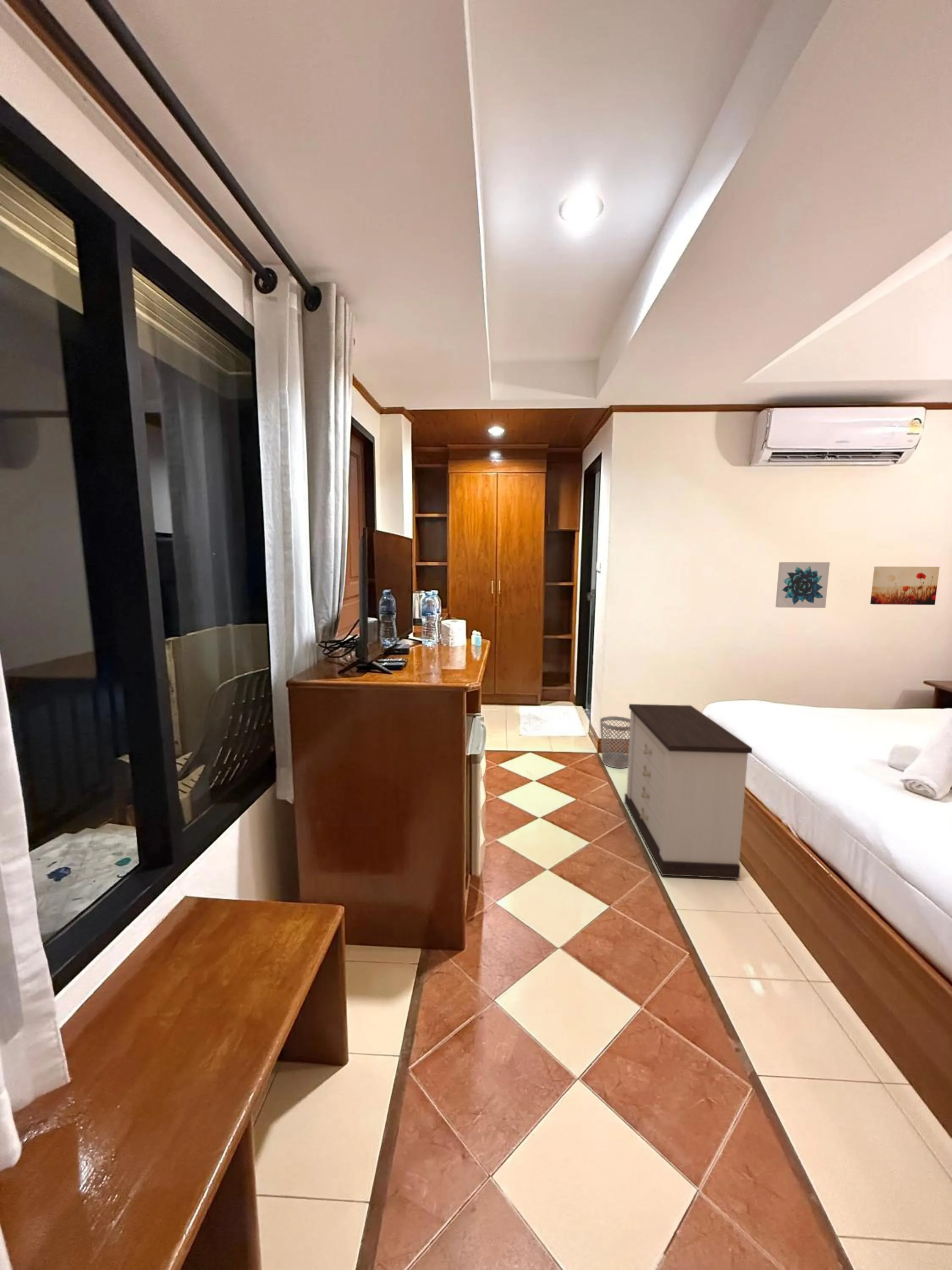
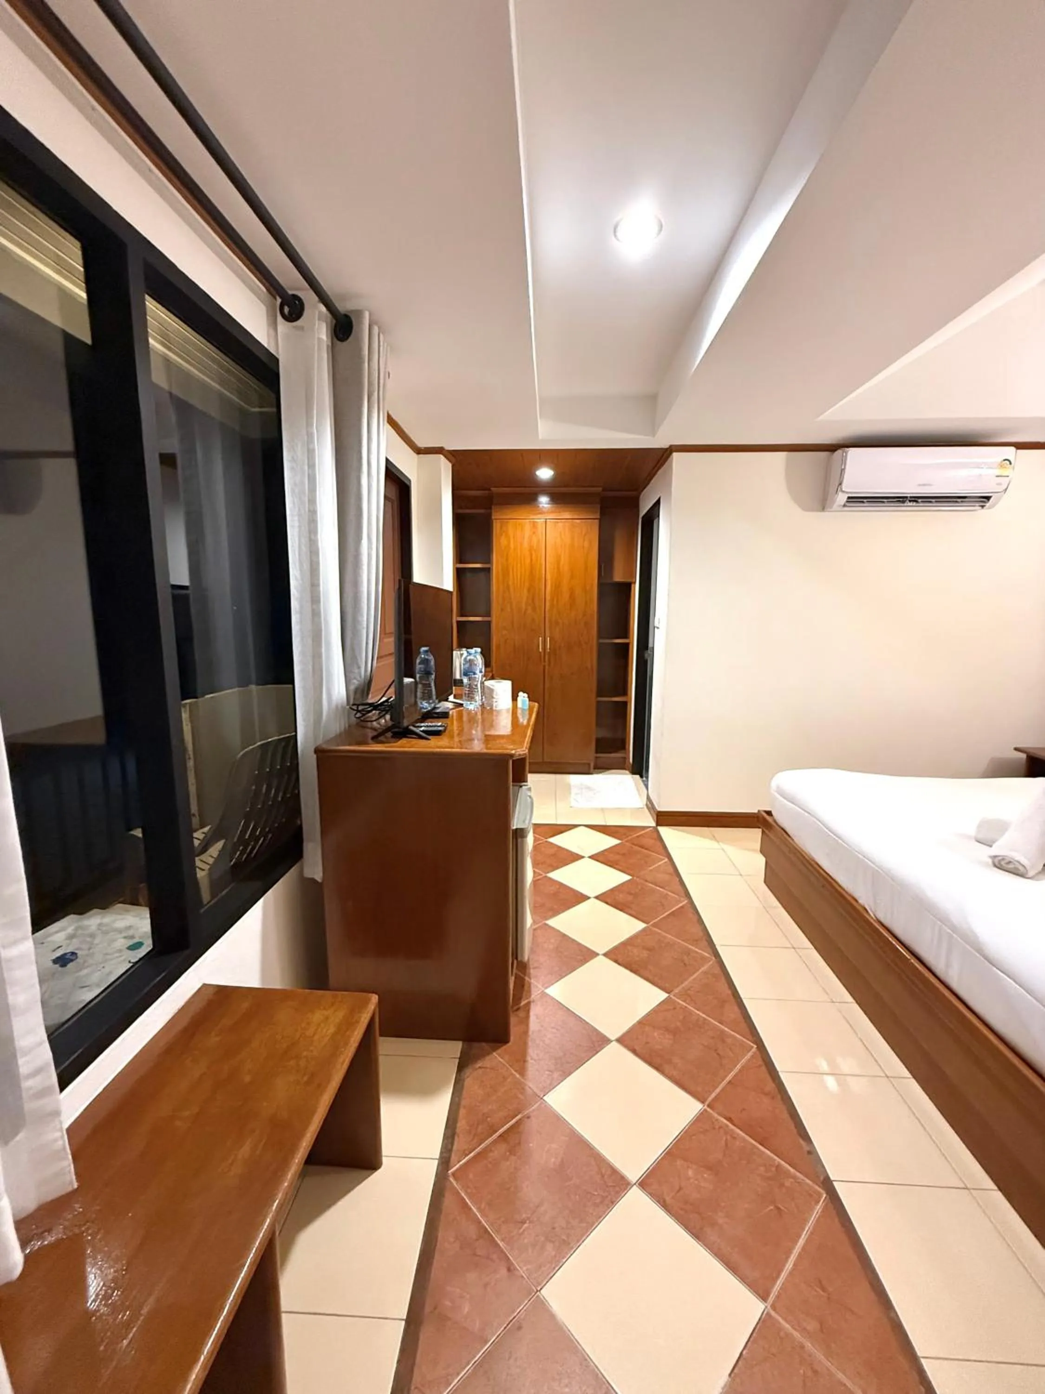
- wall art [870,566,940,605]
- wall art [775,562,830,608]
- wastebasket [600,716,630,768]
- nightstand [624,704,753,879]
